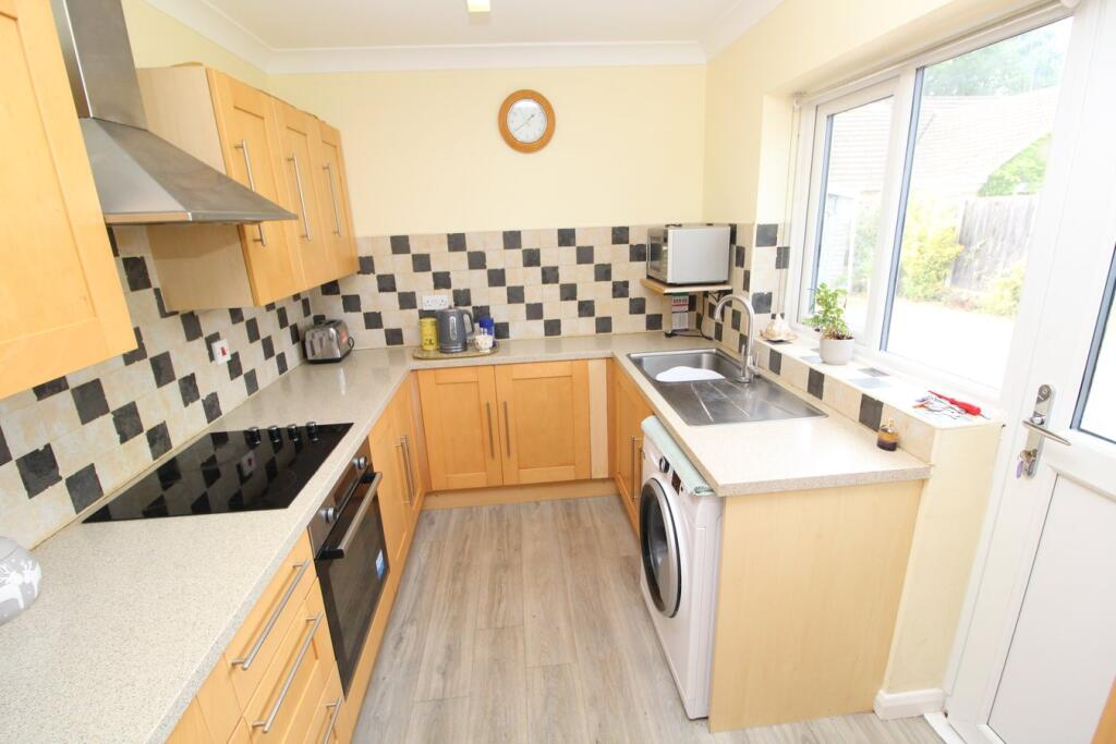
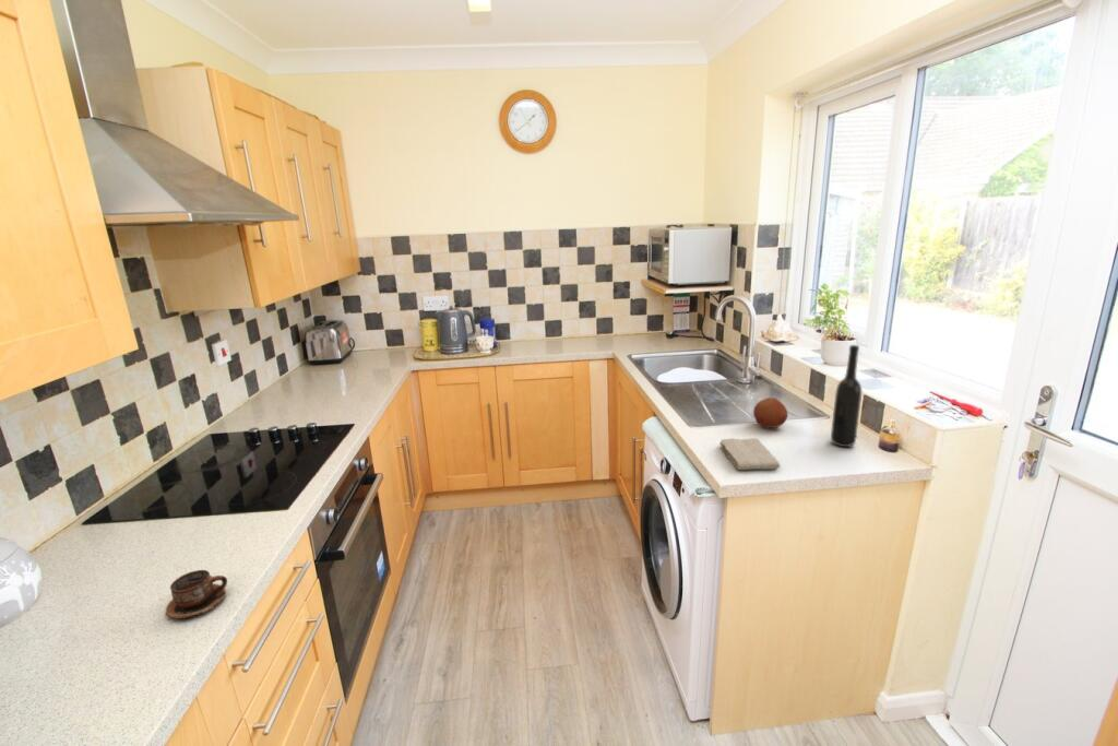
+ fruit [752,396,789,429]
+ bottle [830,344,863,448]
+ cup [165,569,228,620]
+ washcloth [718,437,782,471]
